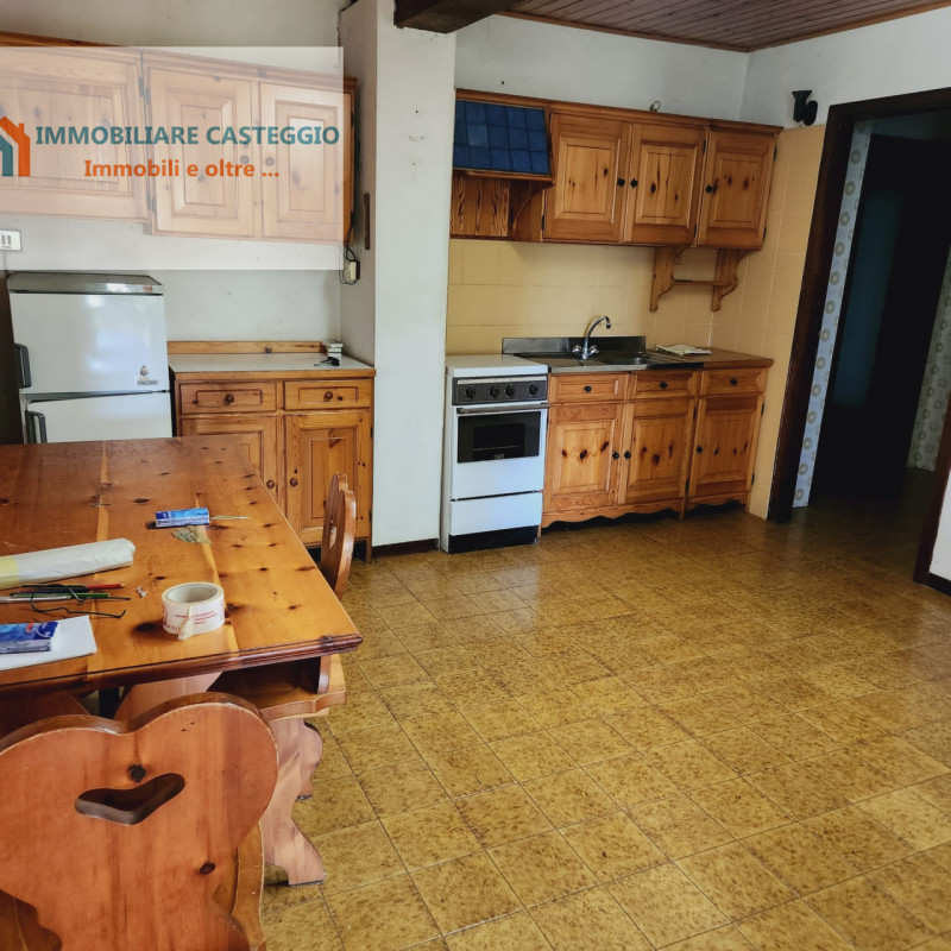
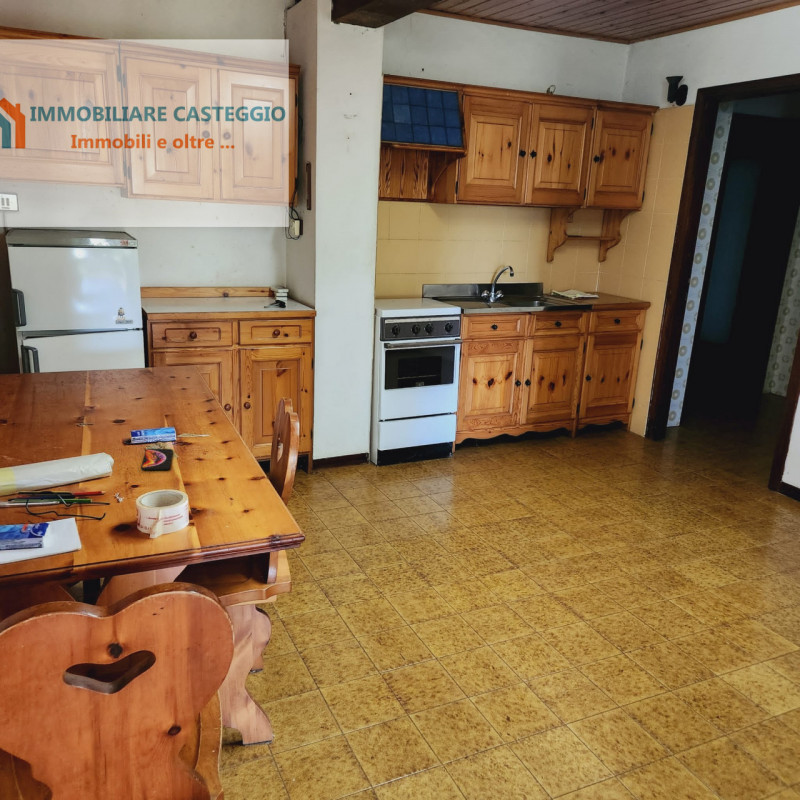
+ smartphone [140,448,174,471]
